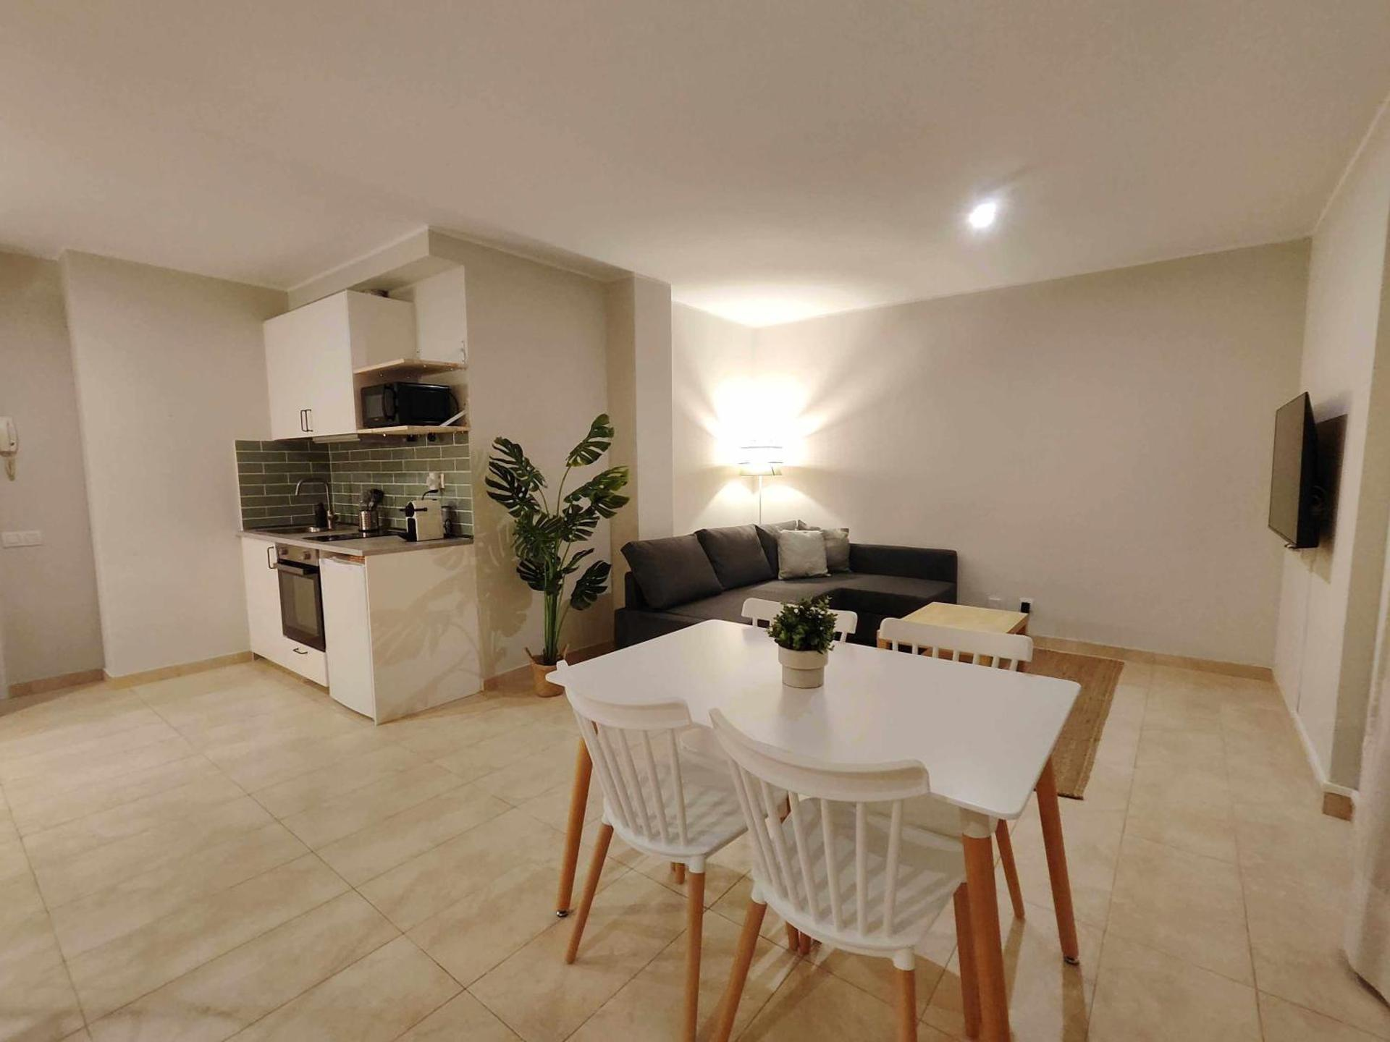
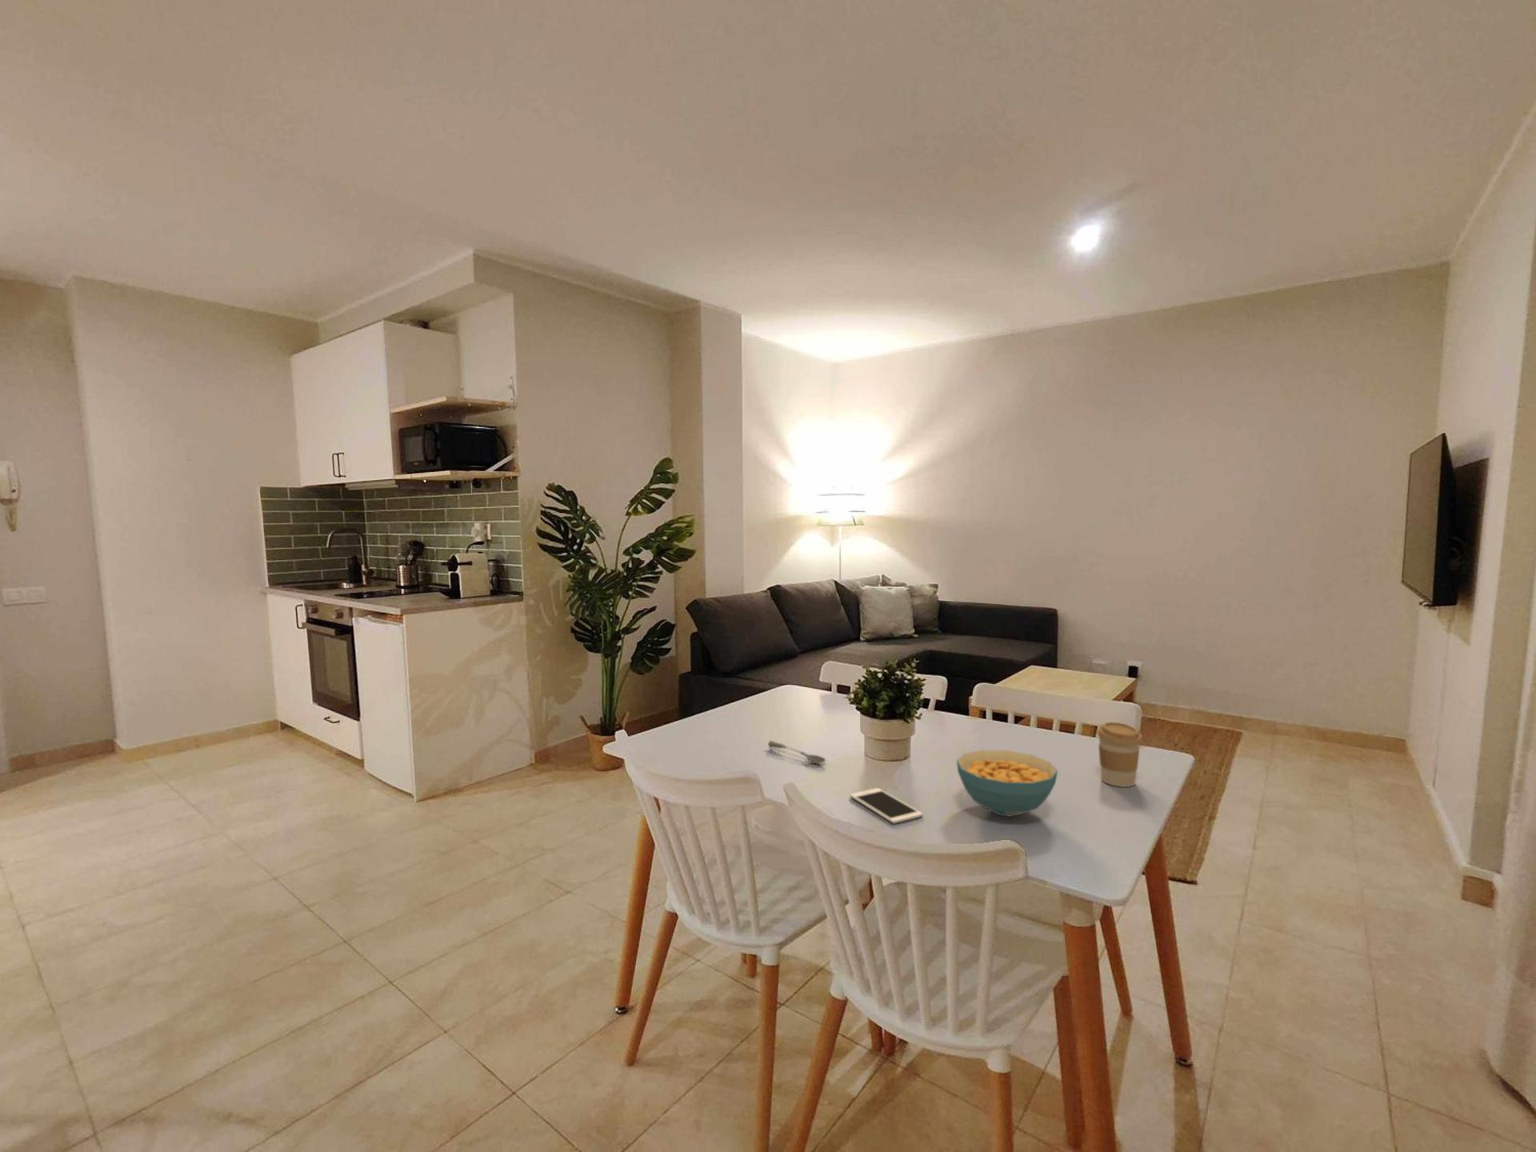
+ cell phone [849,788,924,825]
+ cereal bowl [955,749,1058,817]
+ coffee cup [1096,721,1143,788]
+ soupspoon [767,741,826,764]
